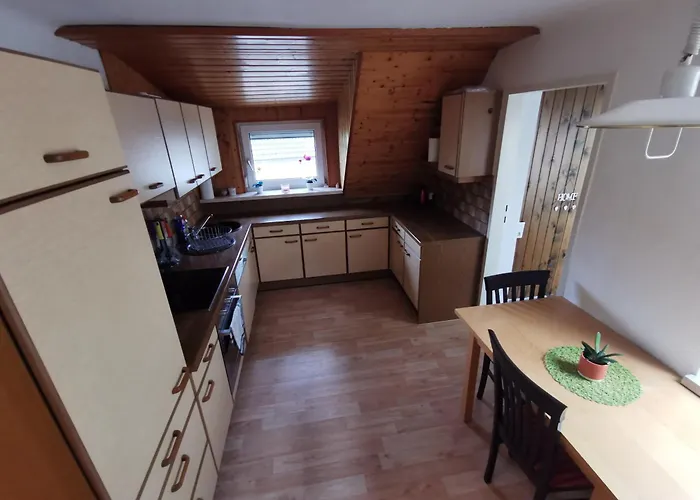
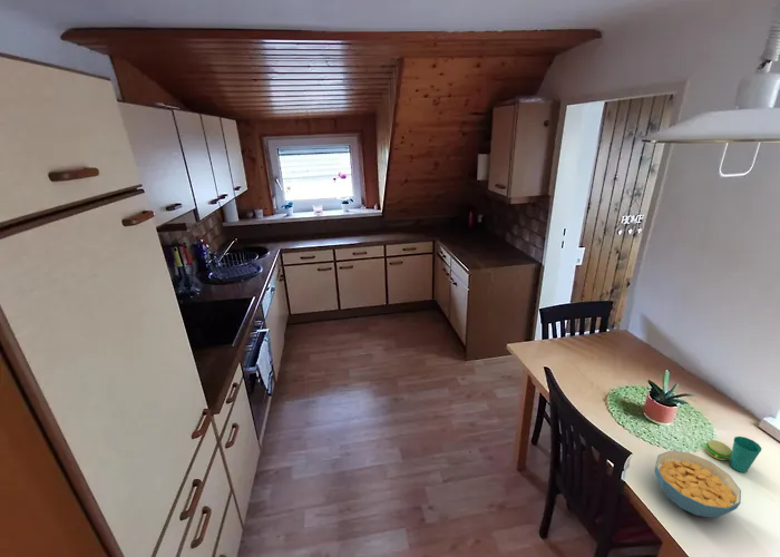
+ cereal bowl [654,450,742,519]
+ cup [704,436,762,473]
